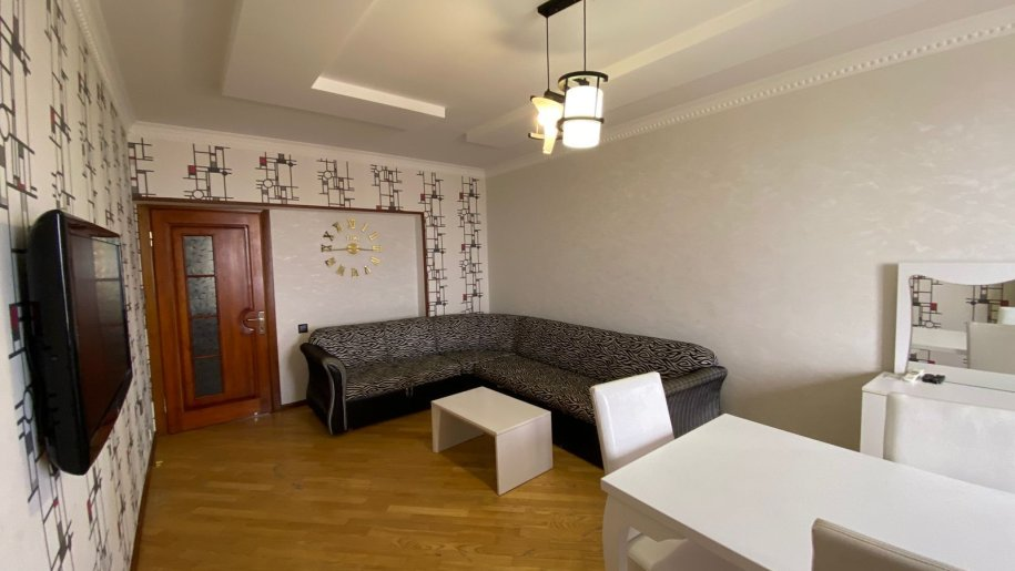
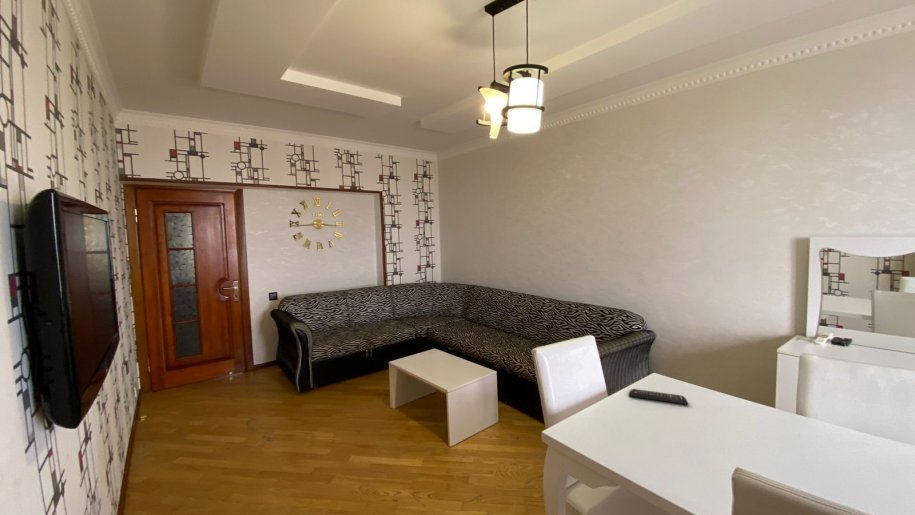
+ remote control [628,388,689,406]
